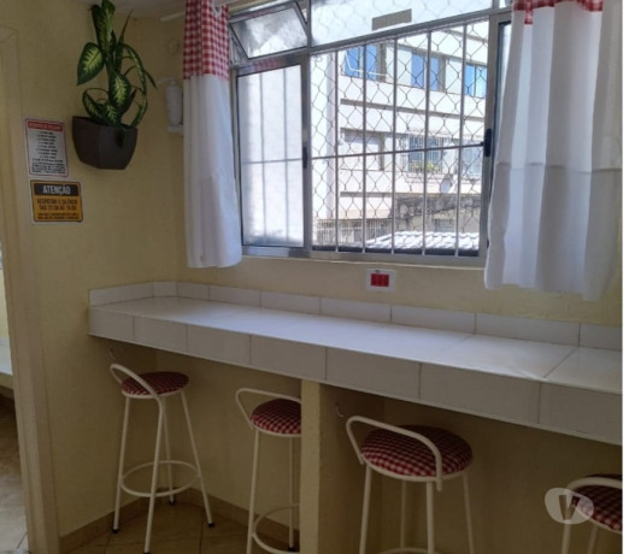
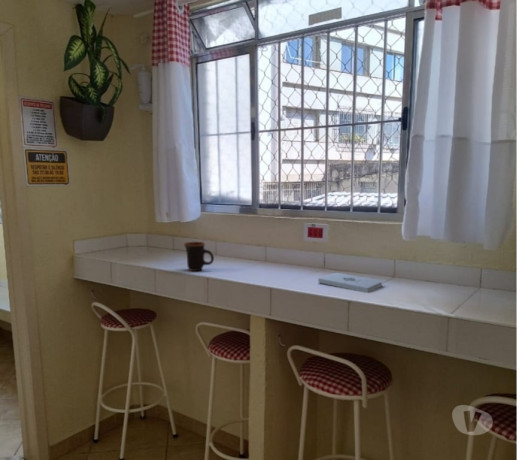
+ notepad [317,272,383,293]
+ mug [183,241,215,272]
